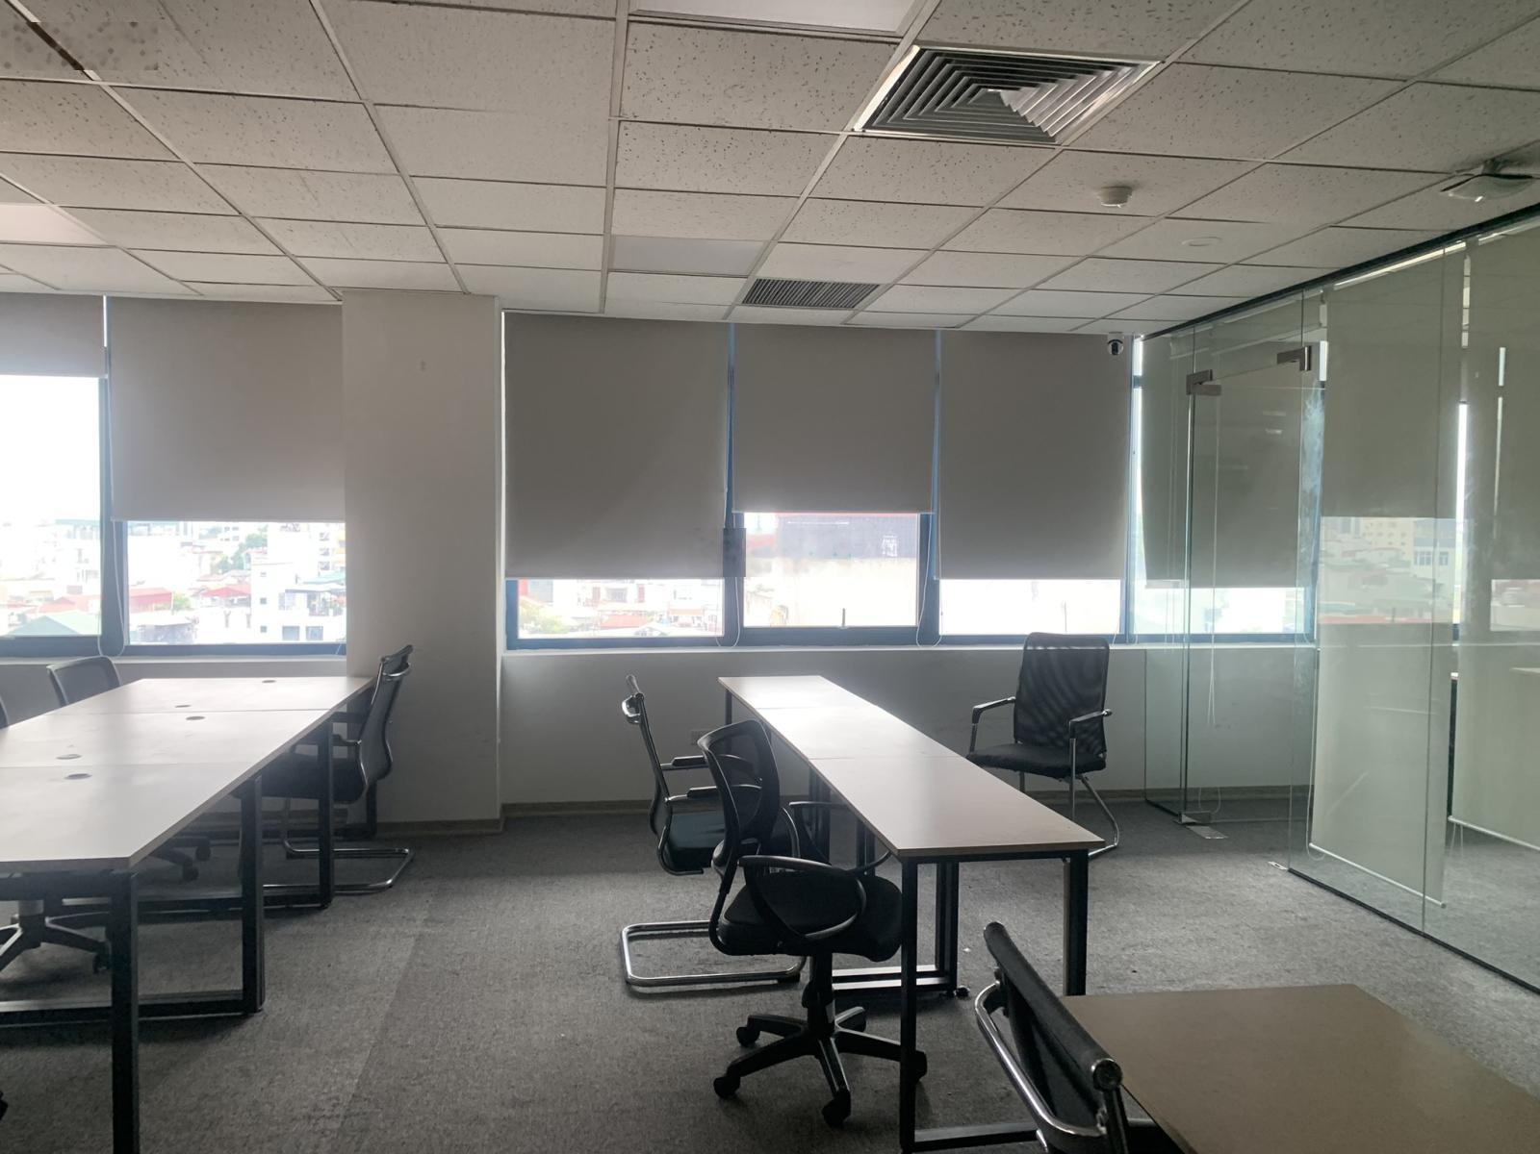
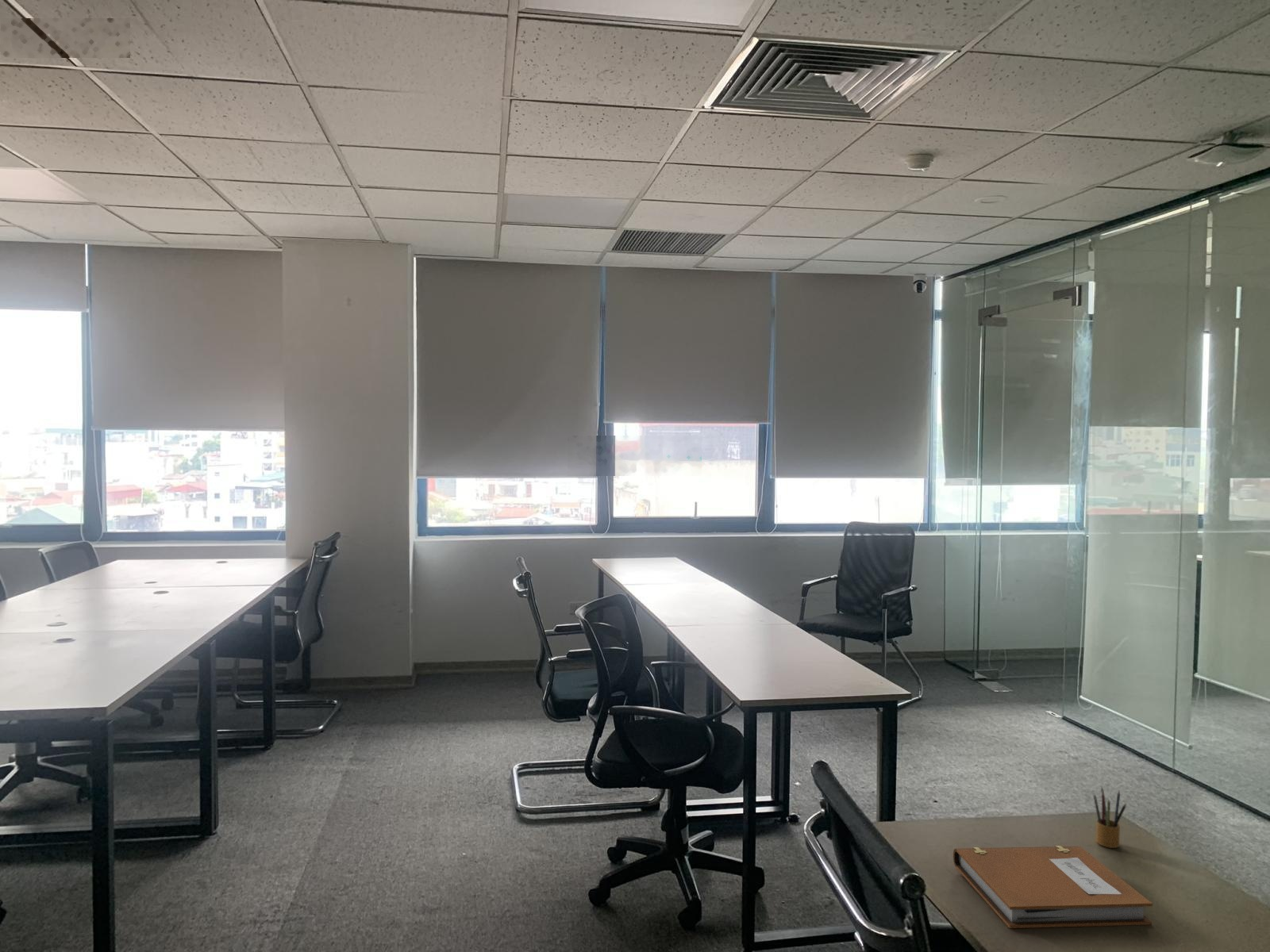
+ notebook [952,845,1153,929]
+ pencil box [1092,786,1127,849]
